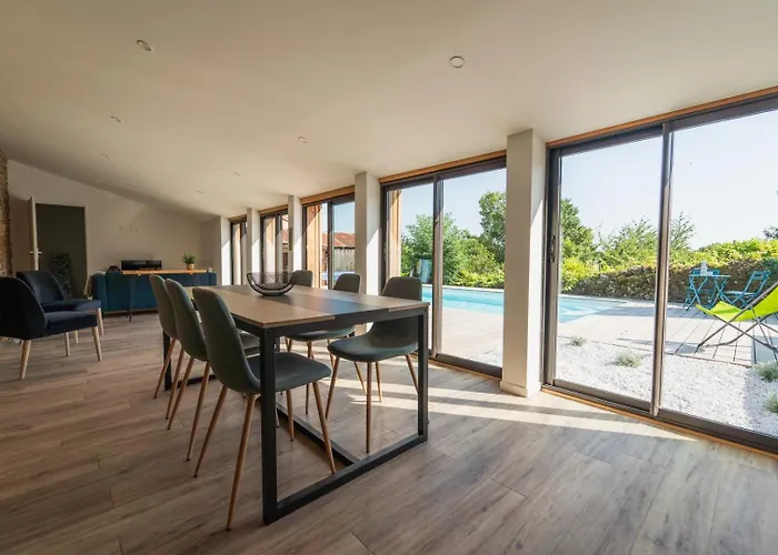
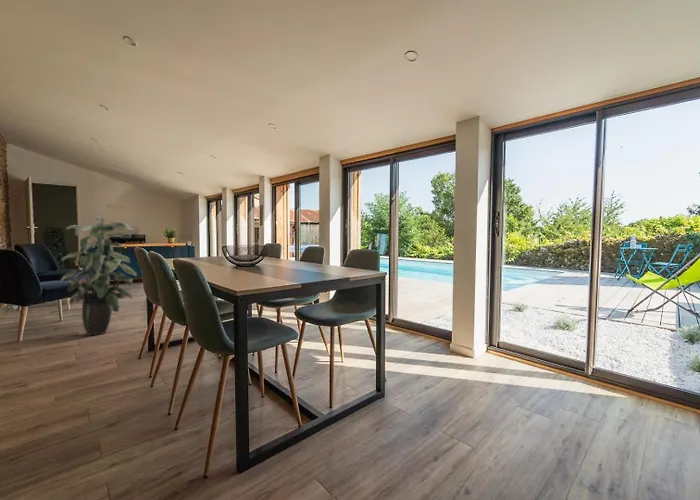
+ indoor plant [59,216,138,337]
